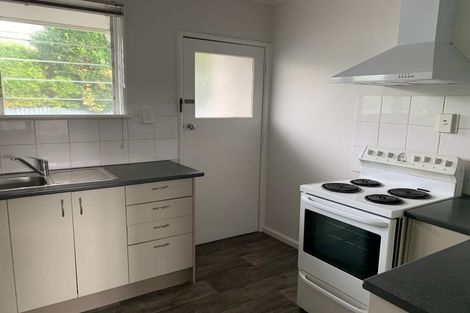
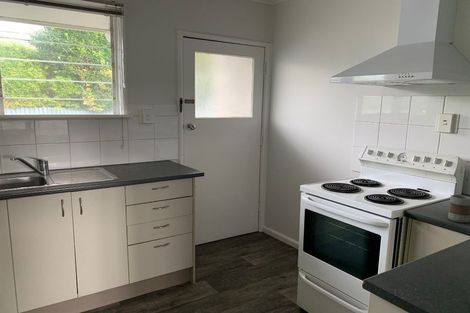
+ mug [447,194,470,223]
